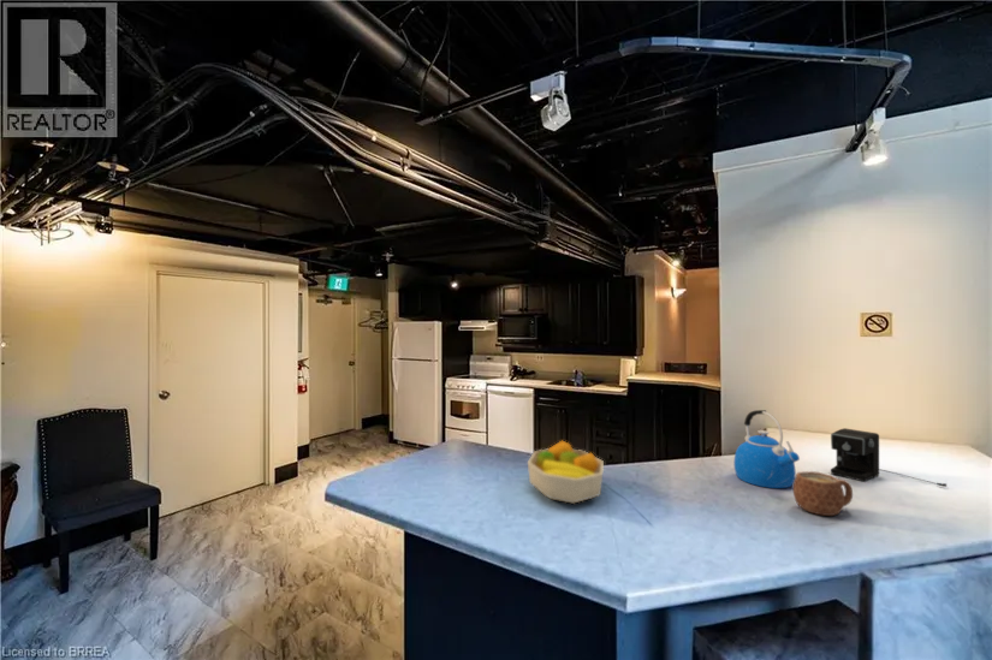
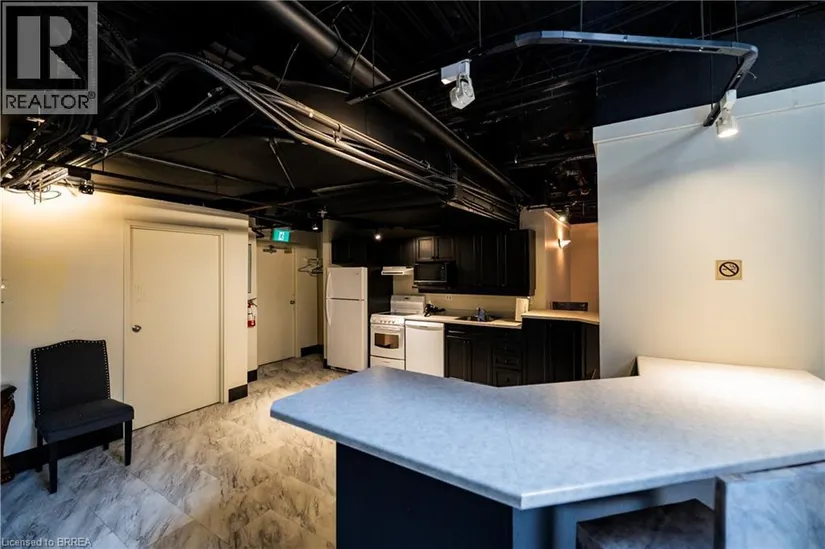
- fruit bowl [527,440,605,505]
- kettle [732,409,801,489]
- mug [792,470,854,517]
- coffee maker [830,427,948,488]
